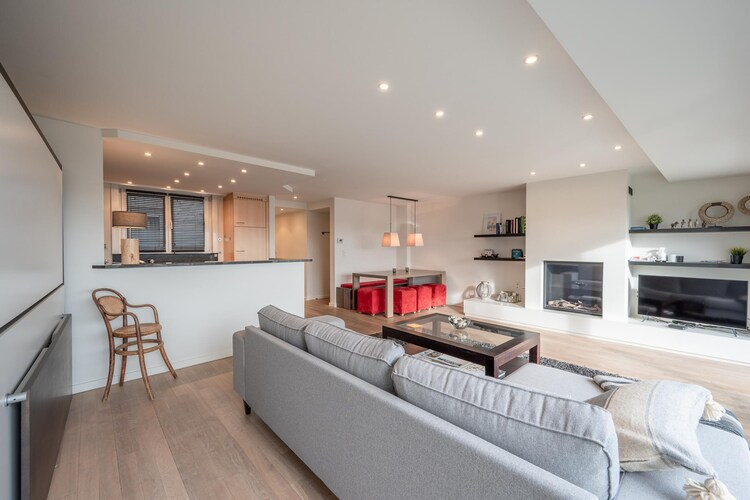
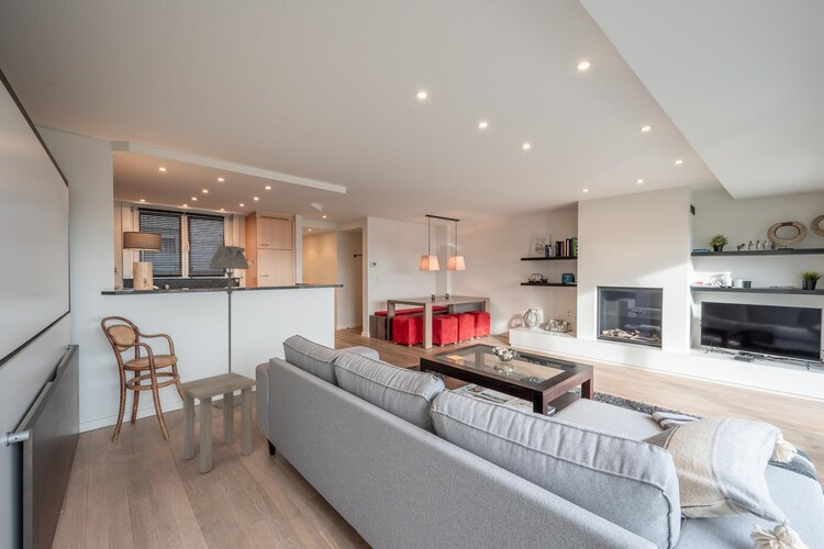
+ floor lamp [208,245,249,410]
+ side table [175,371,259,474]
